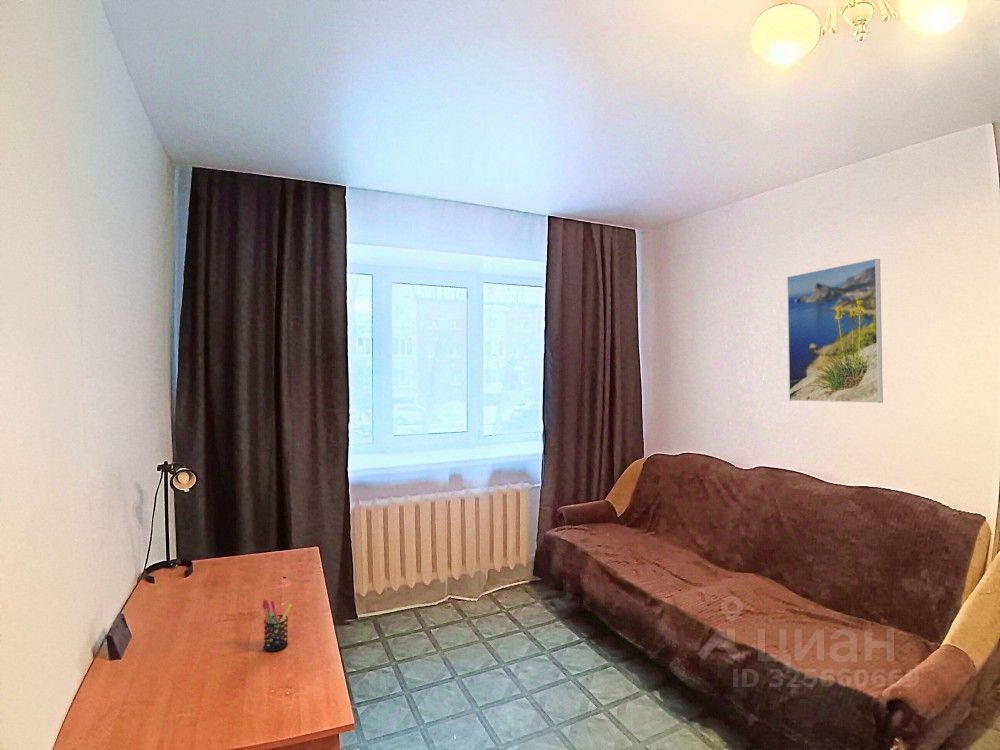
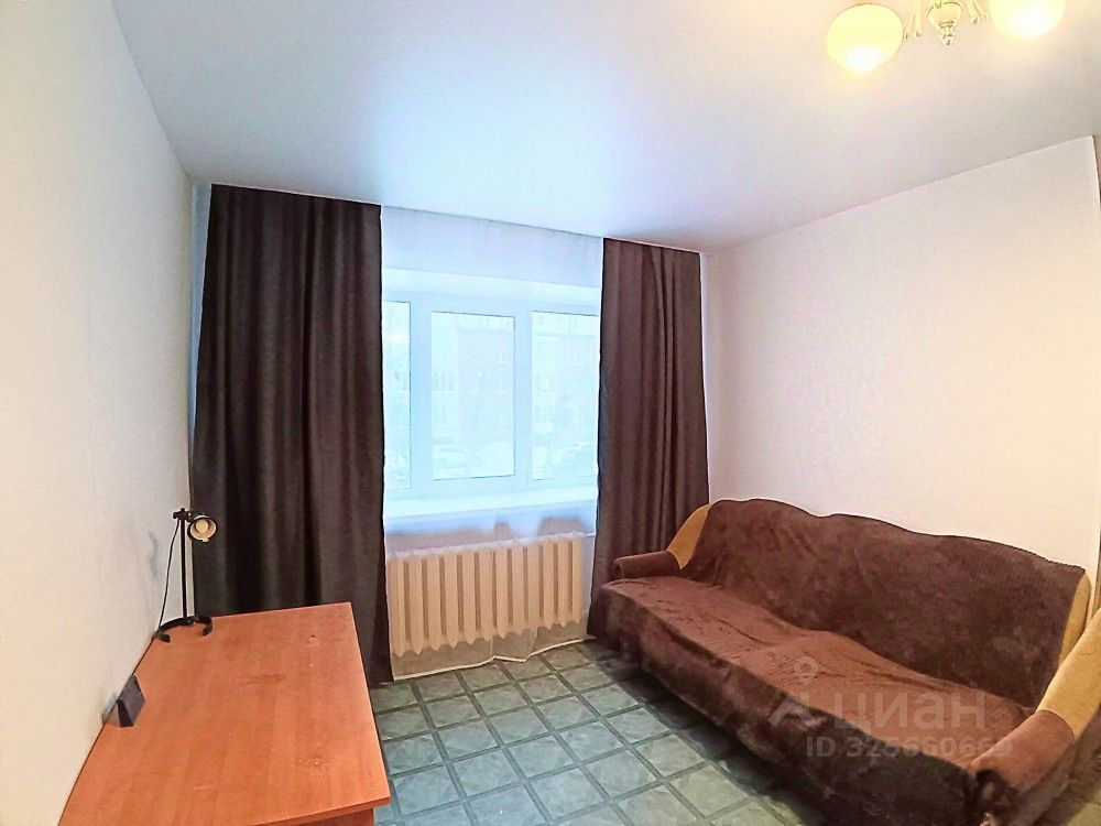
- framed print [786,258,884,404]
- pen holder [261,598,293,652]
